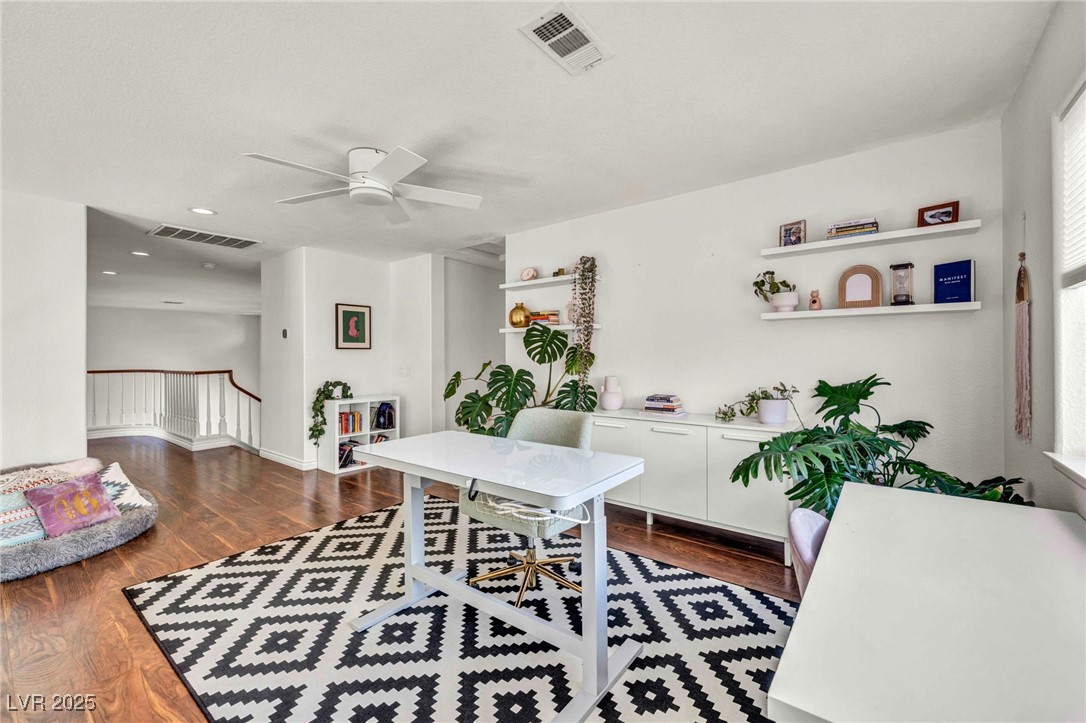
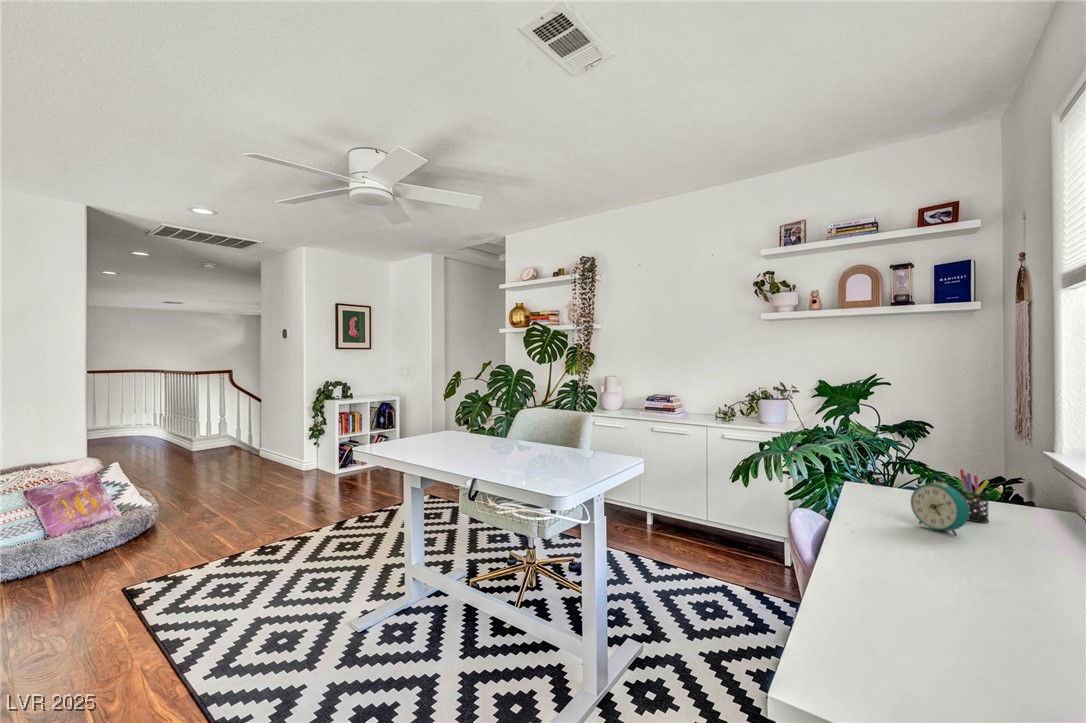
+ alarm clock [910,480,970,537]
+ pen holder [955,468,990,523]
